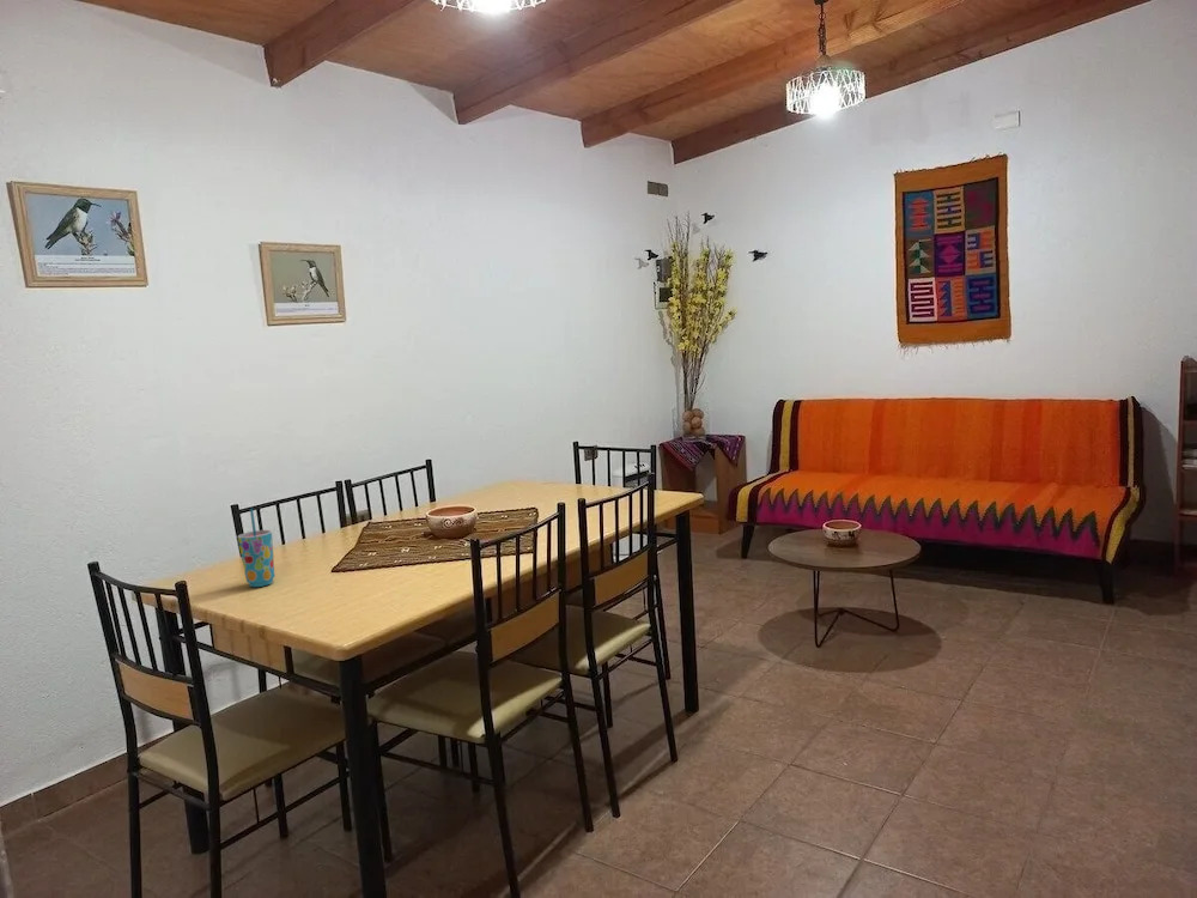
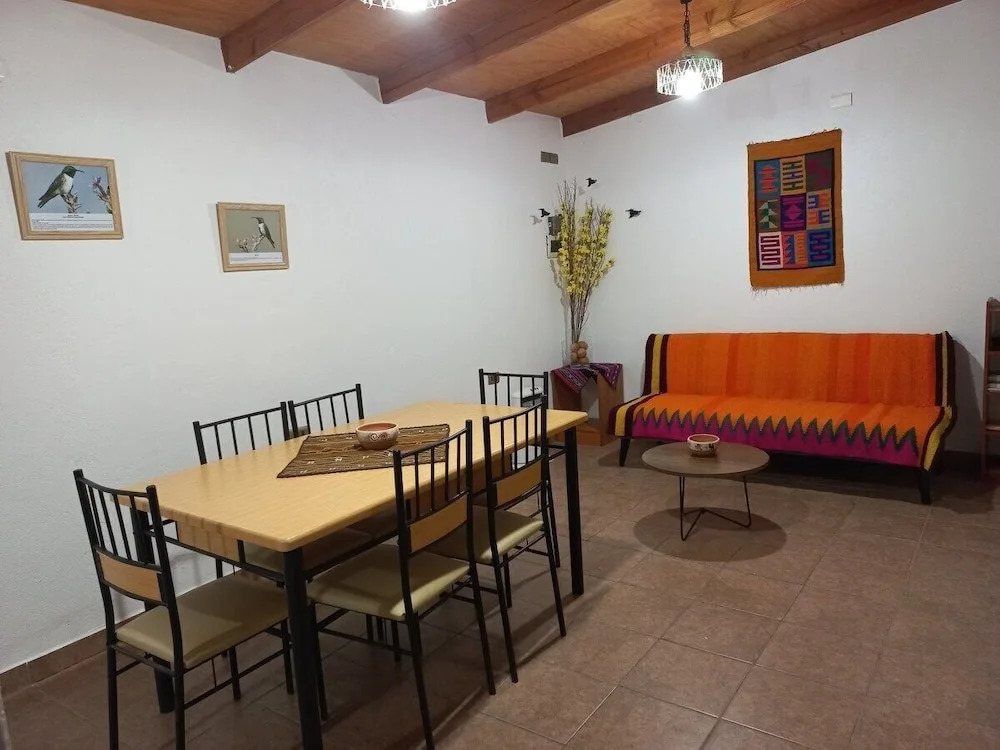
- cup [237,508,275,588]
